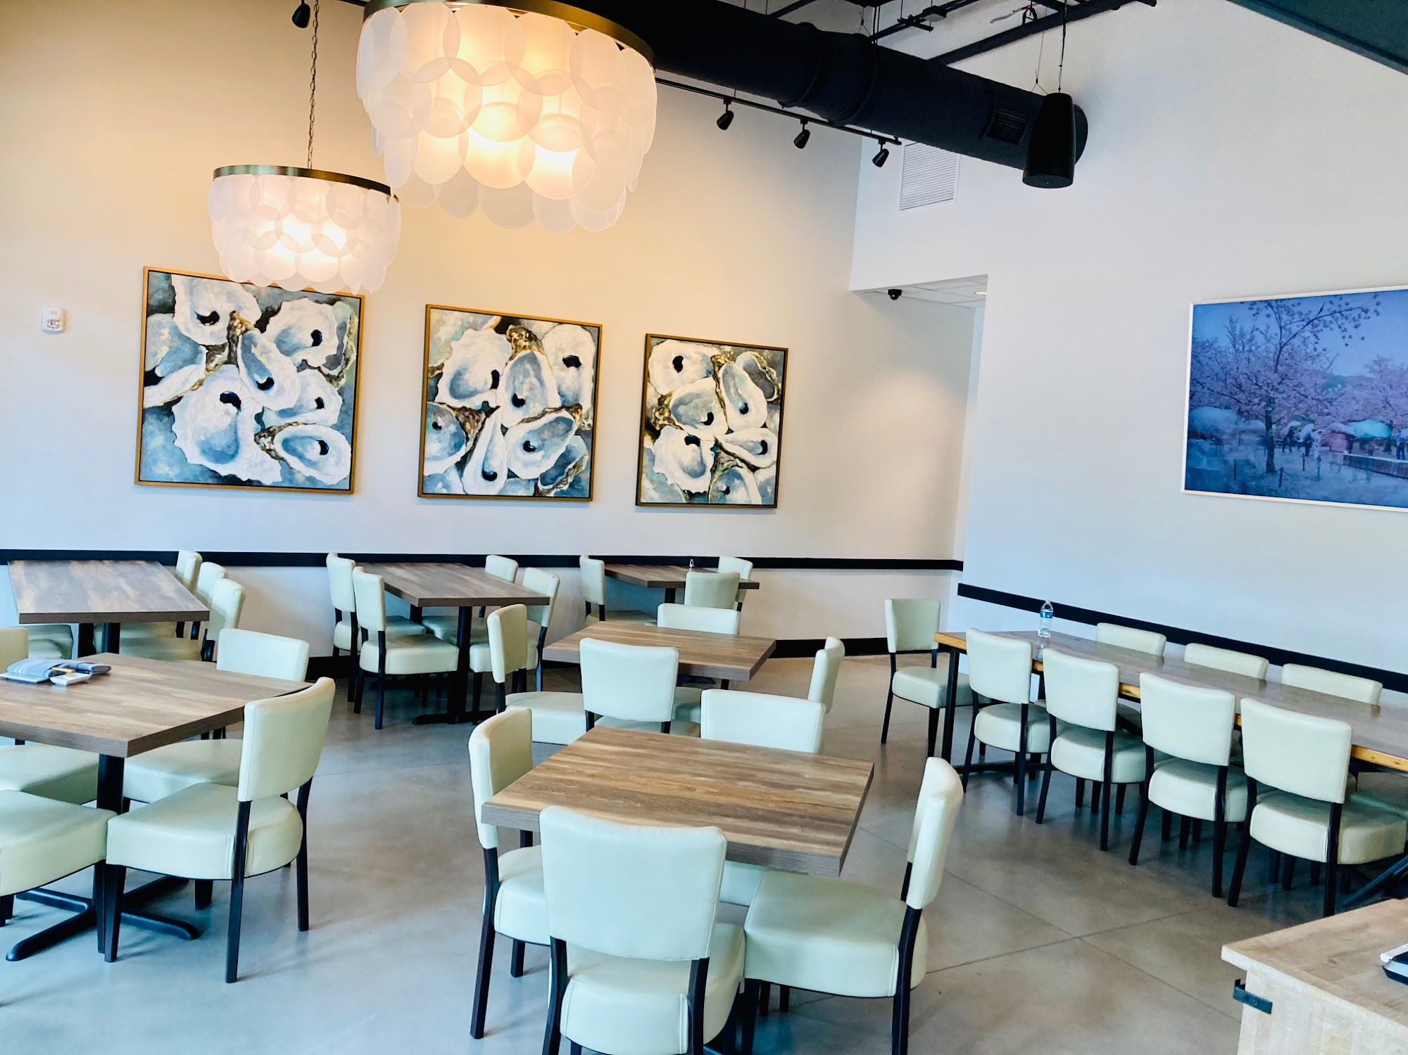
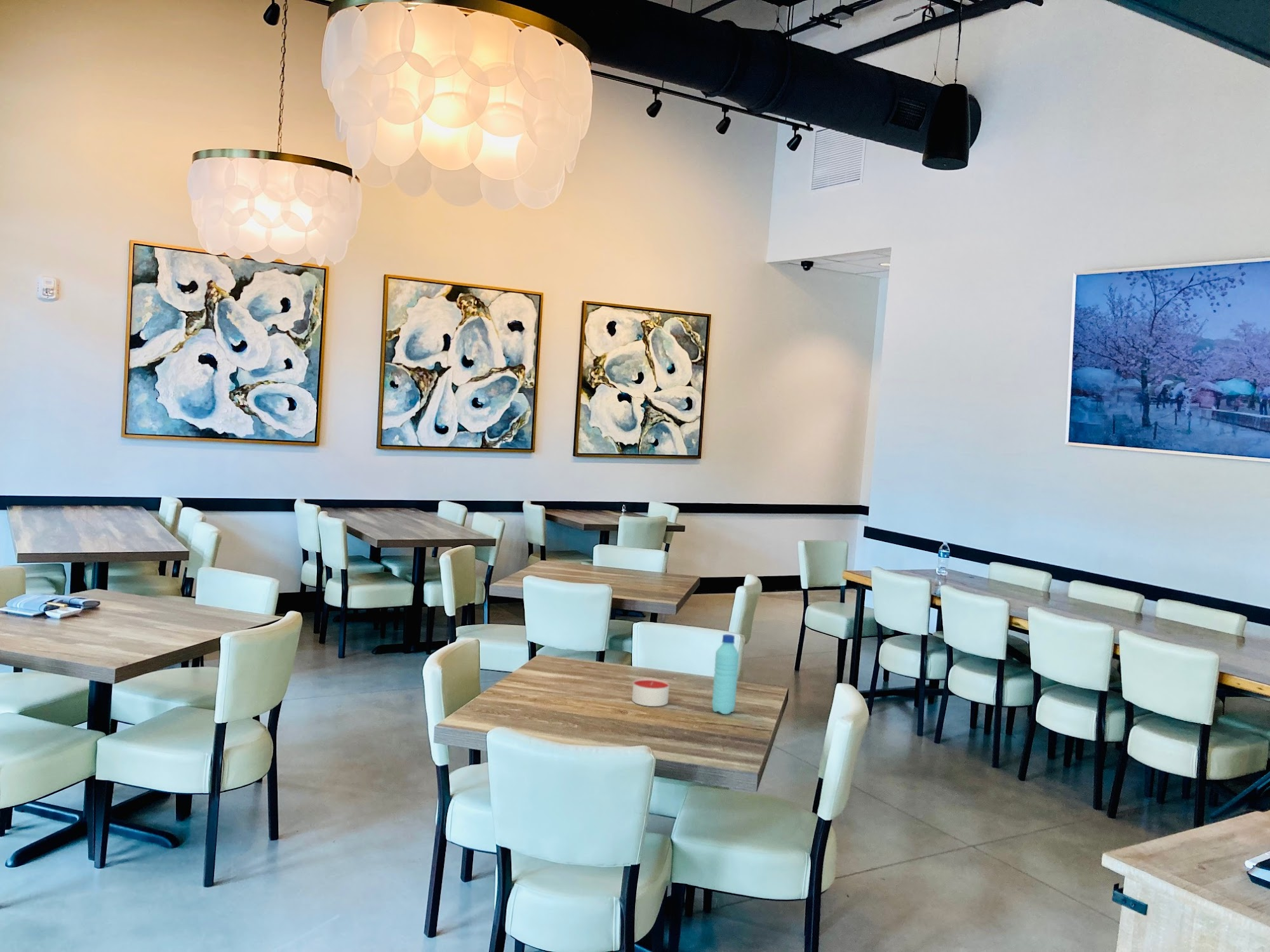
+ candle [631,678,670,707]
+ water bottle [711,634,740,715]
